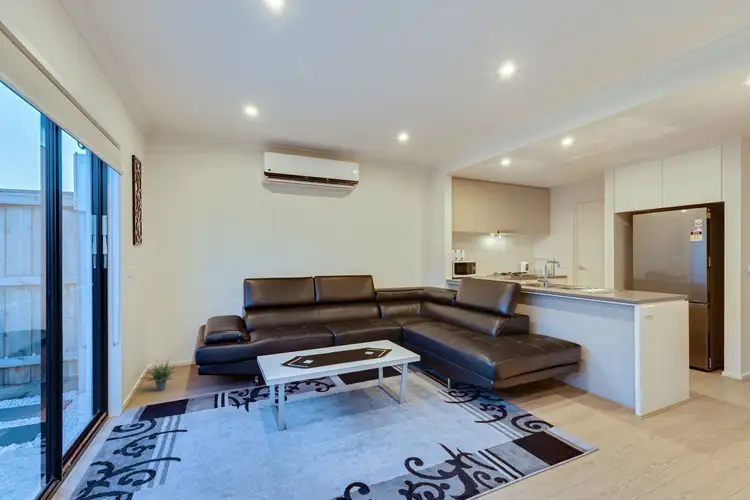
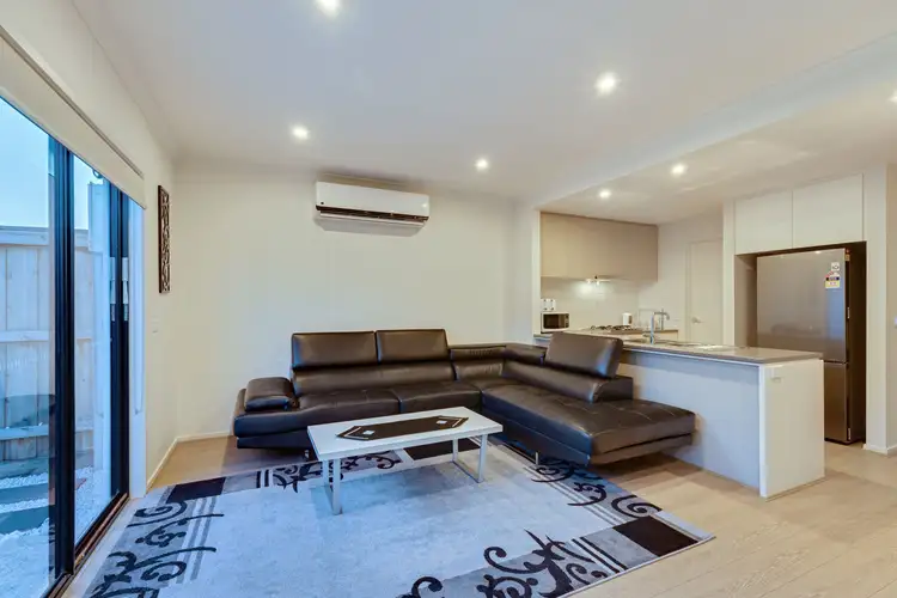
- potted plant [139,358,180,392]
